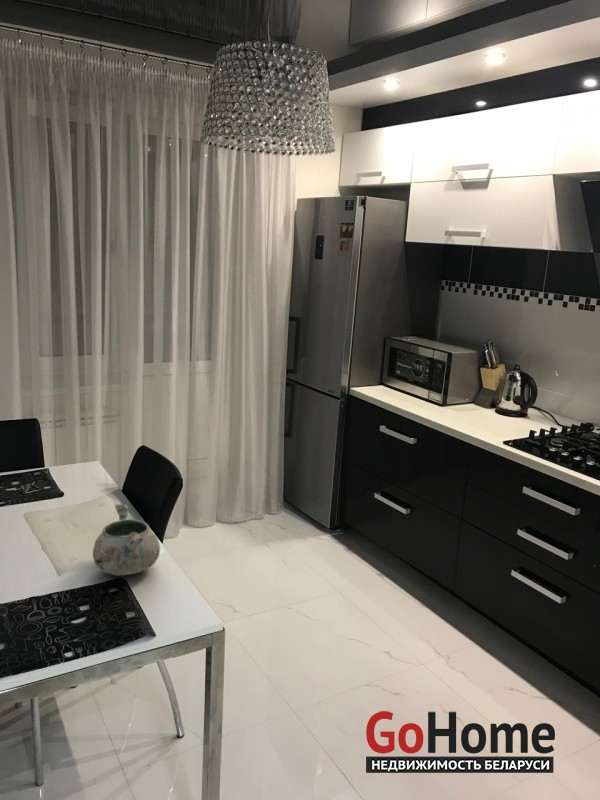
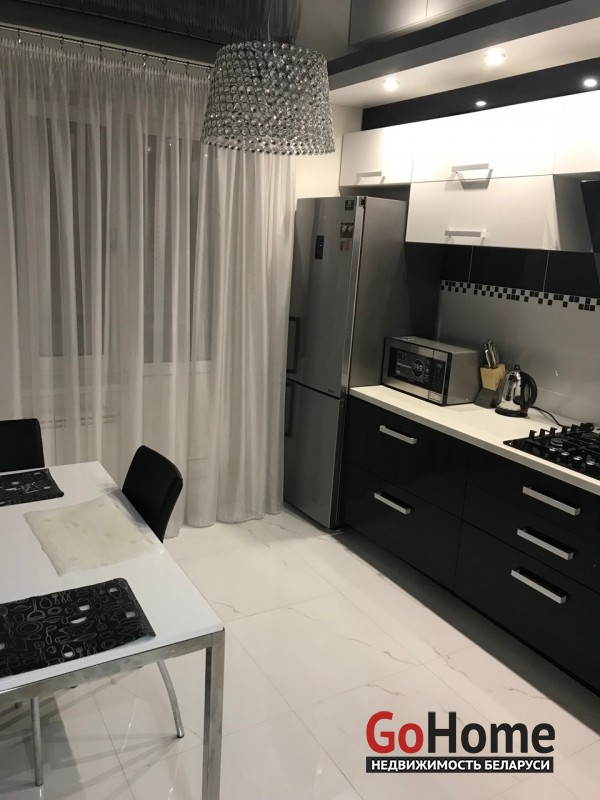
- decorative bowl [92,503,161,577]
